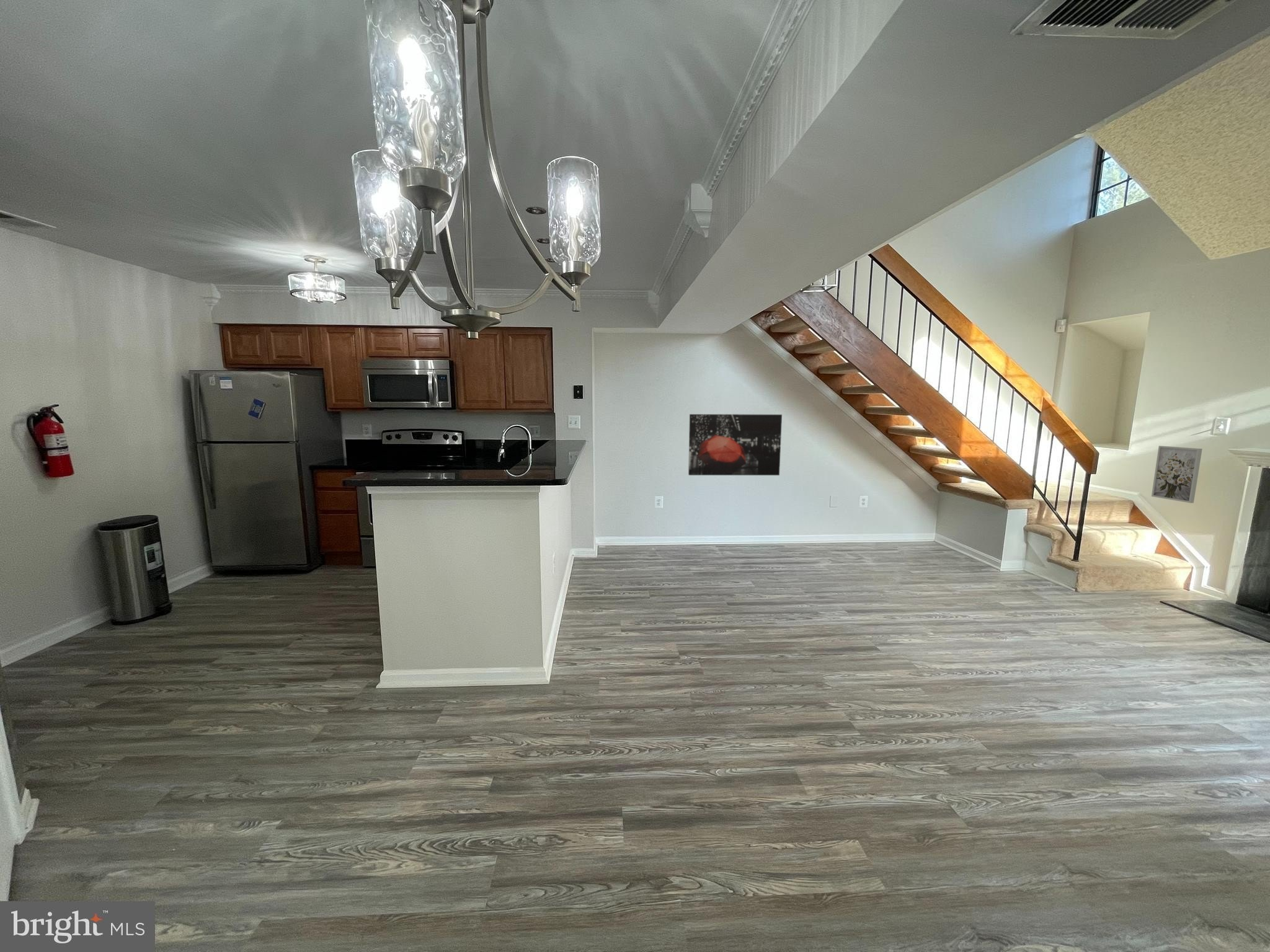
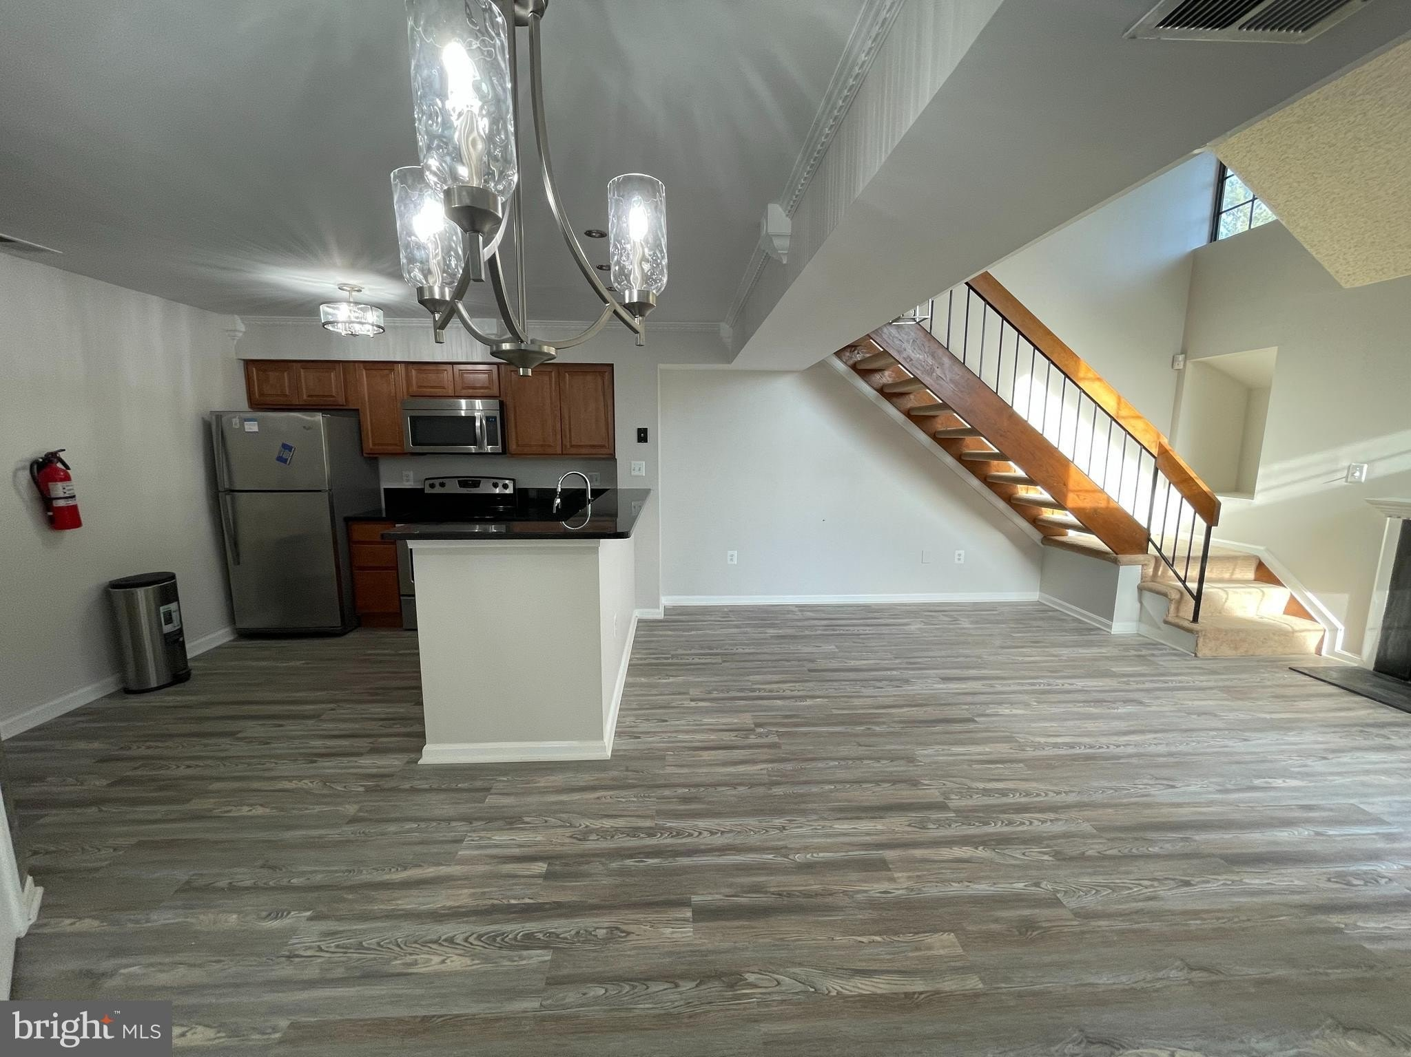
- wall art [1151,445,1203,504]
- wall art [688,413,783,476]
